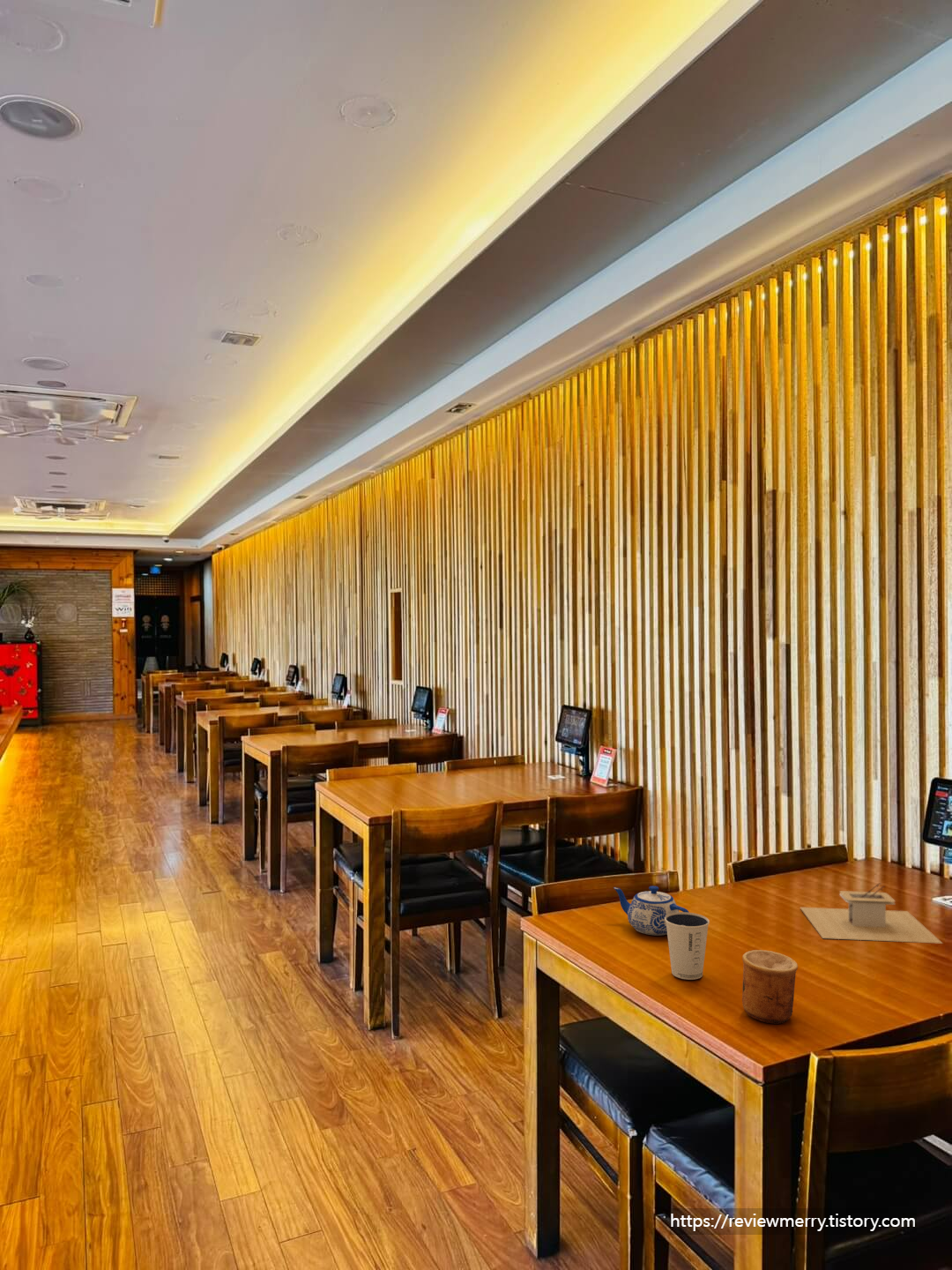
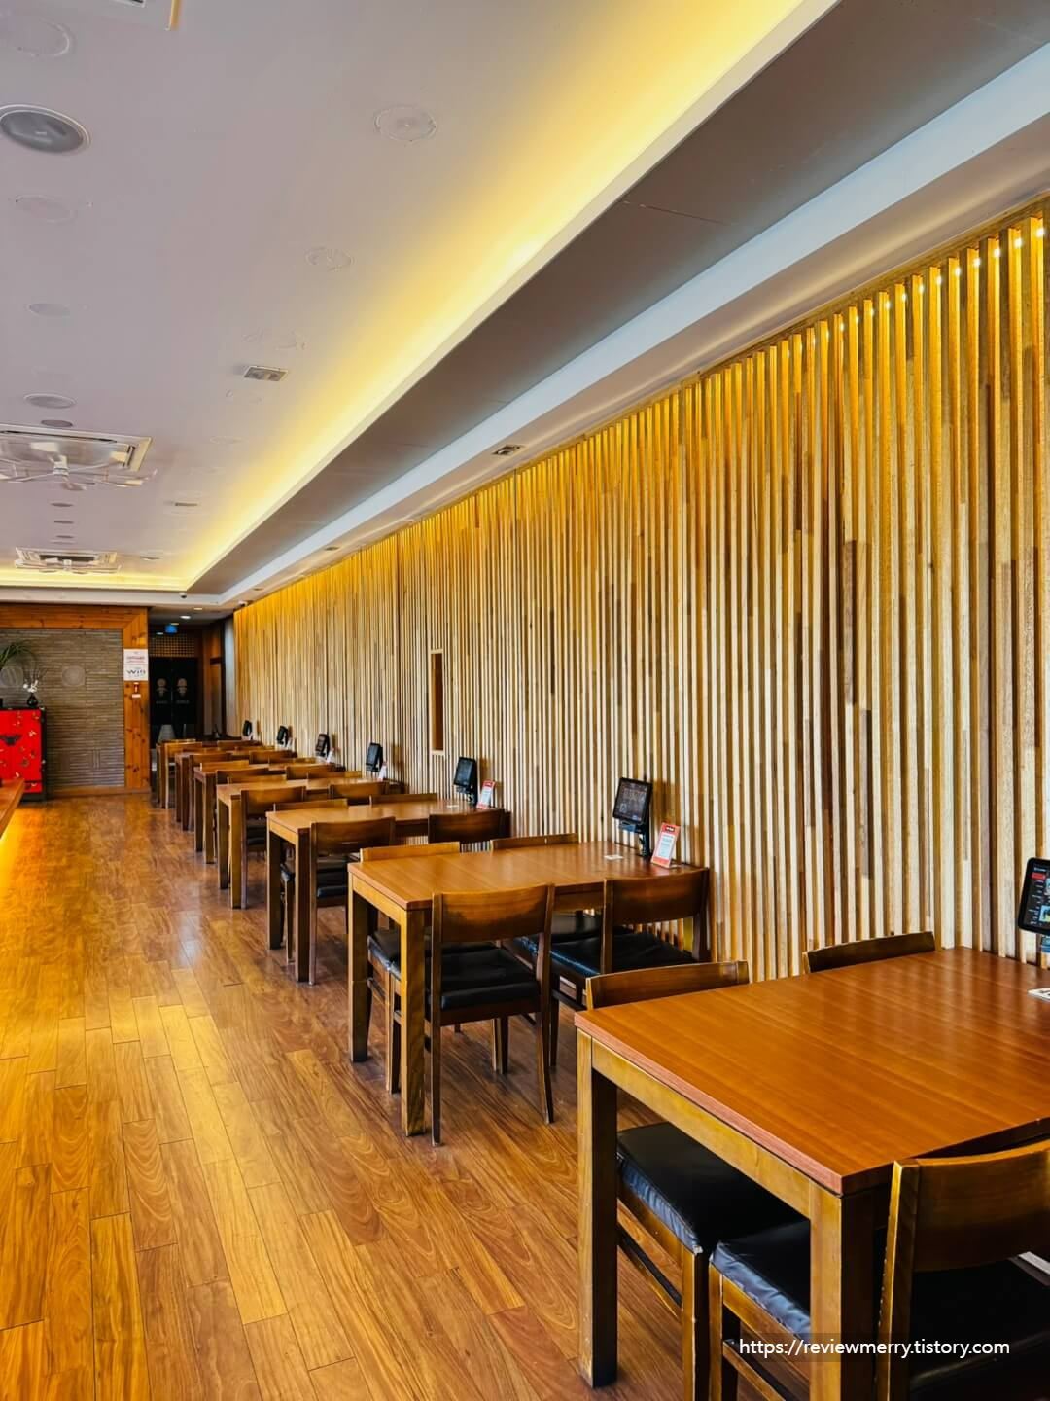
- dixie cup [665,911,710,981]
- utensil holder [800,882,944,945]
- teapot [613,885,690,937]
- cup [741,949,799,1025]
